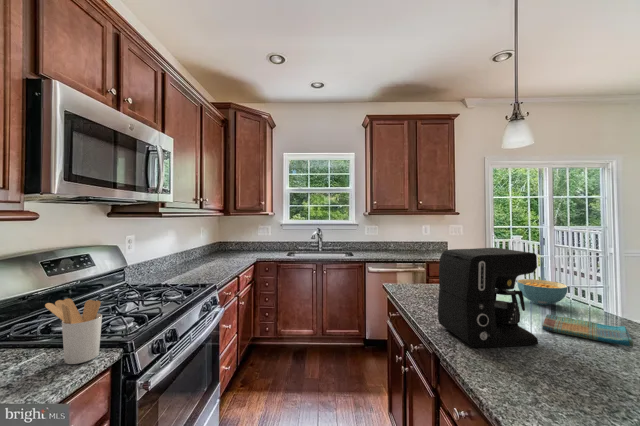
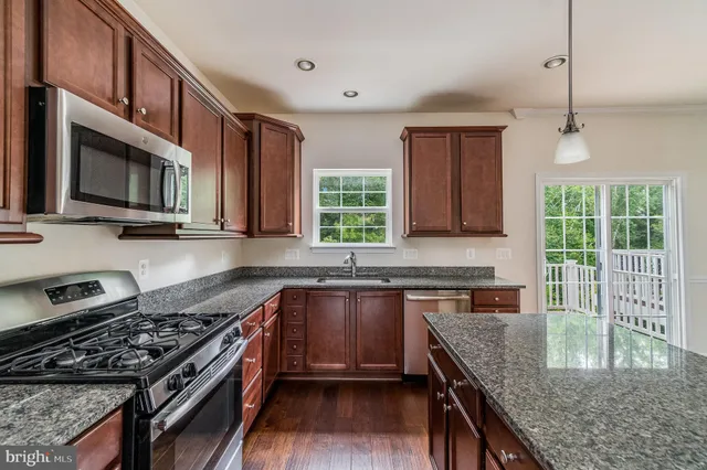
- cereal bowl [516,278,569,306]
- coffee maker [437,247,539,348]
- utensil holder [44,298,103,365]
- dish towel [541,313,634,348]
